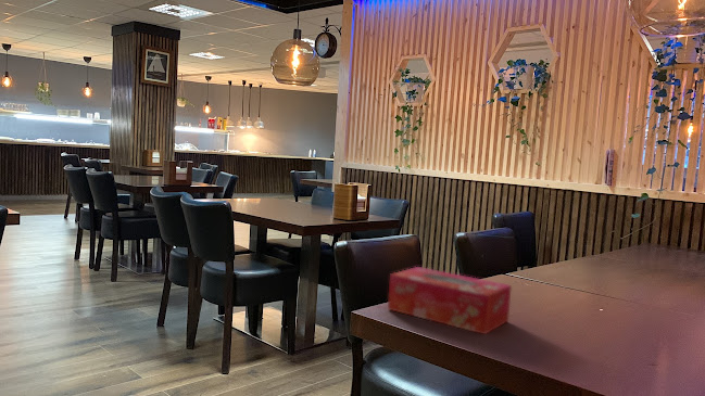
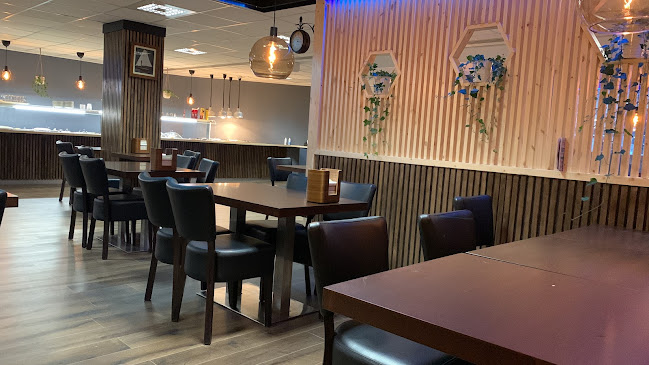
- tissue box [387,266,513,335]
